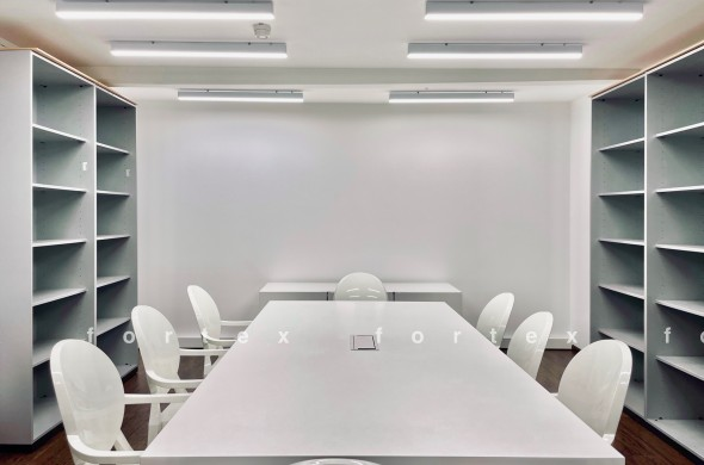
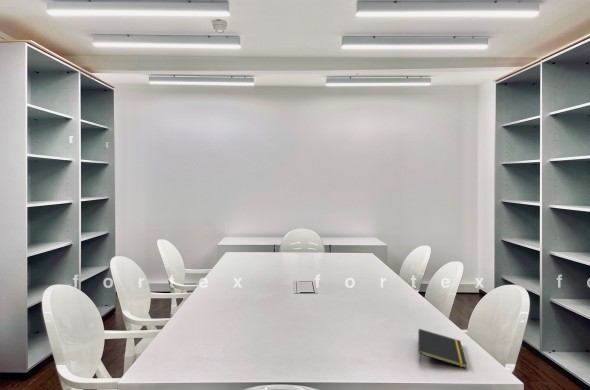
+ notepad [417,328,468,369]
